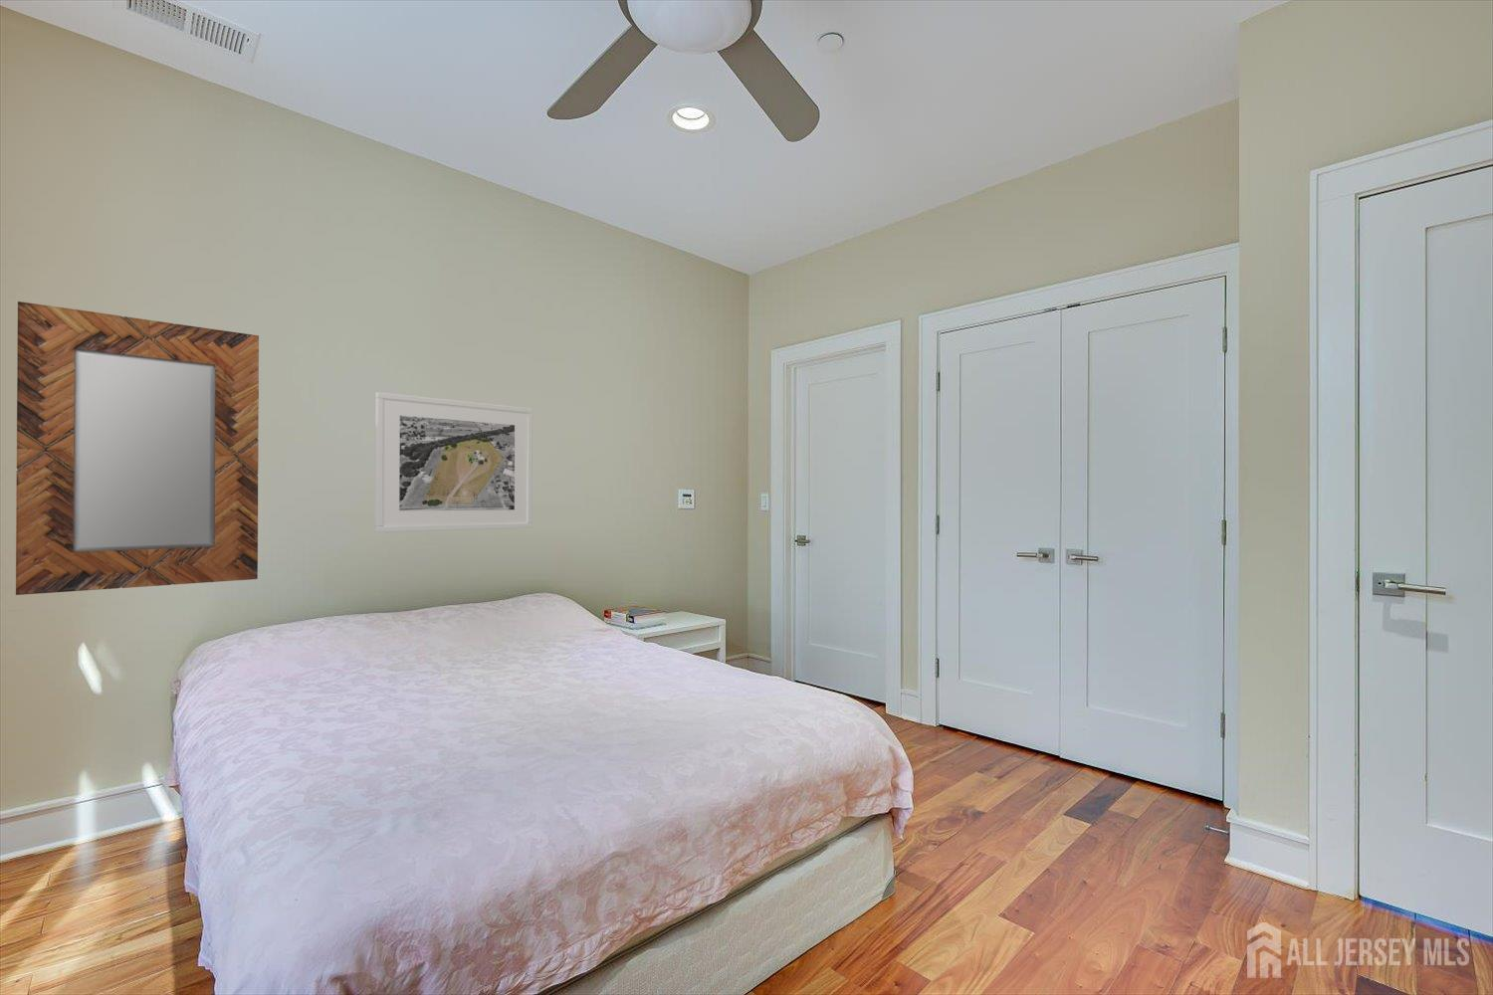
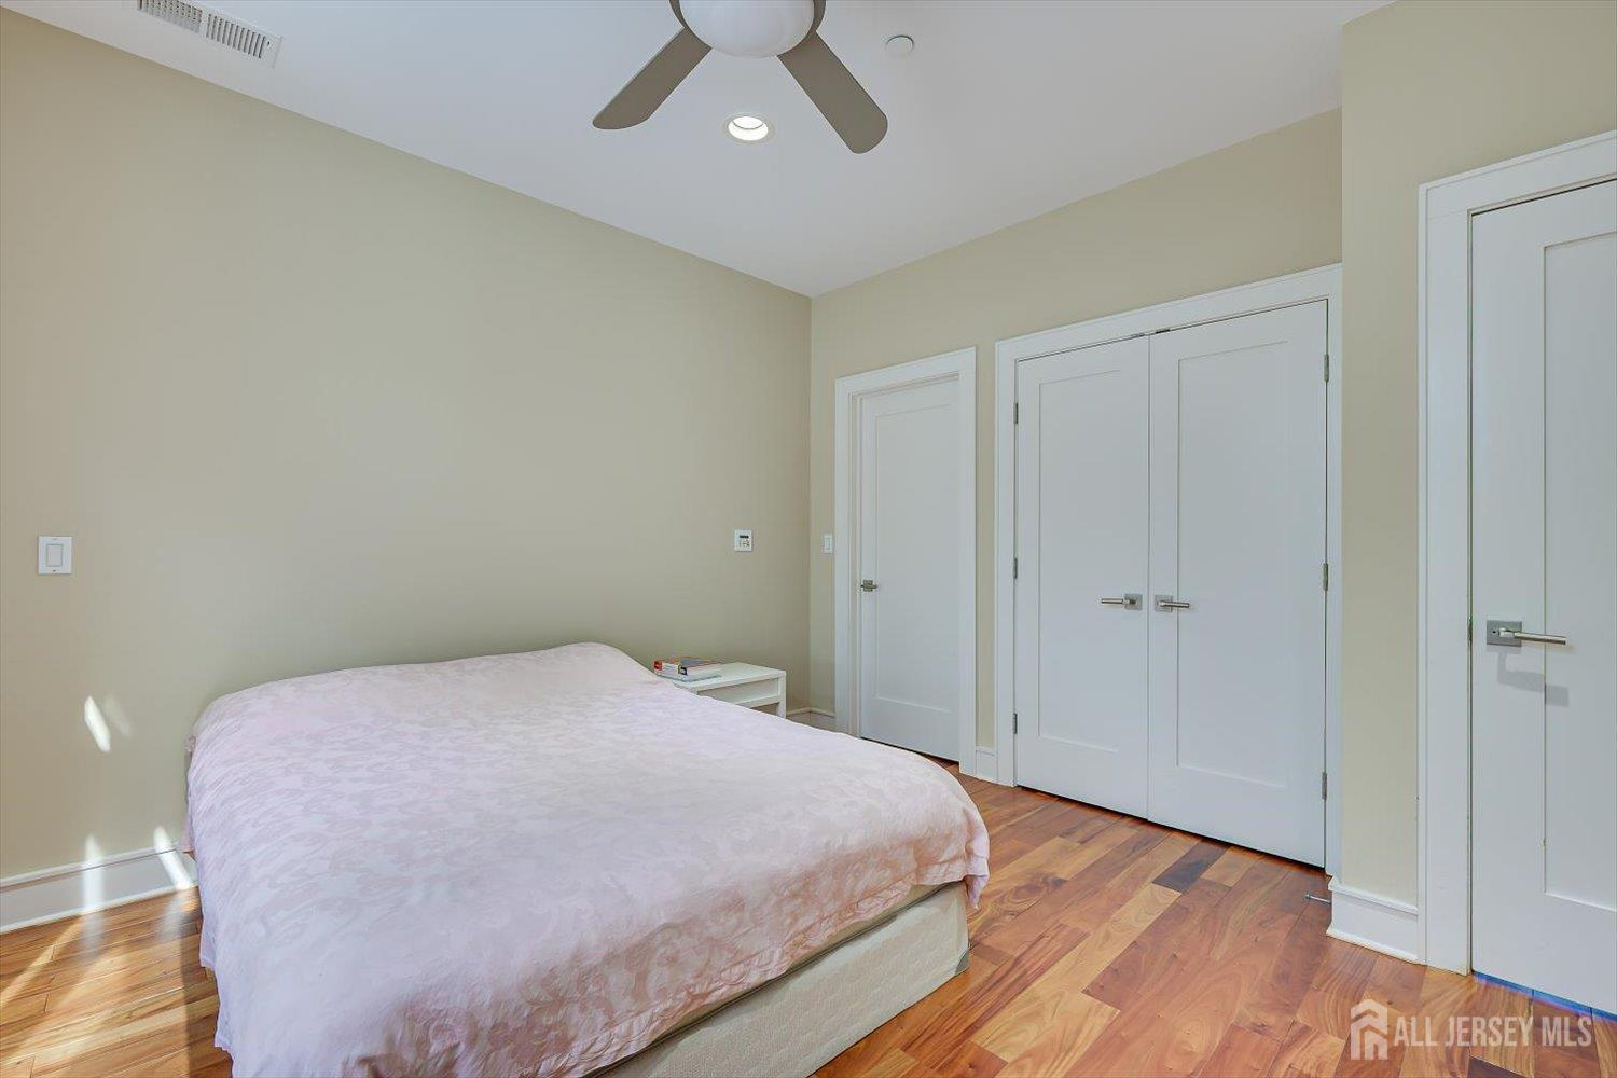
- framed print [374,391,533,533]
- home mirror [14,301,260,596]
